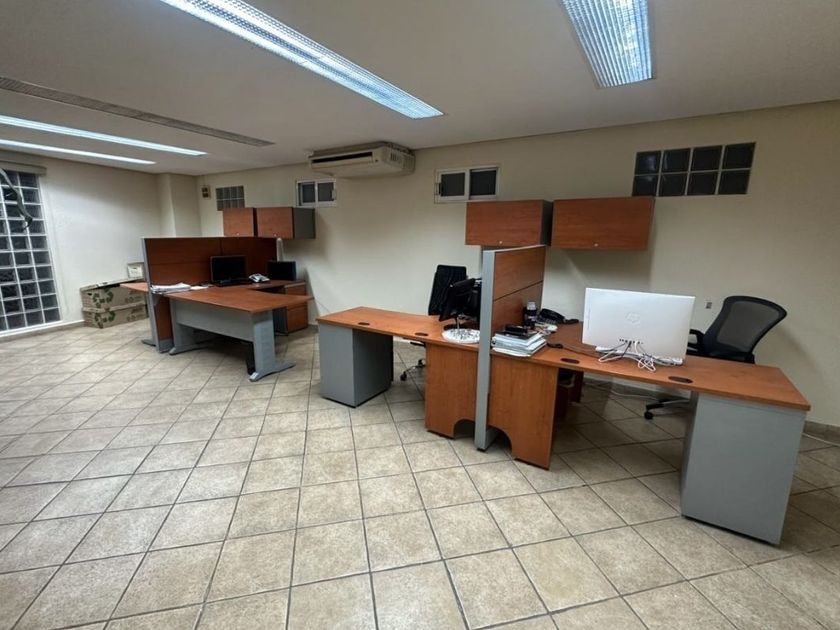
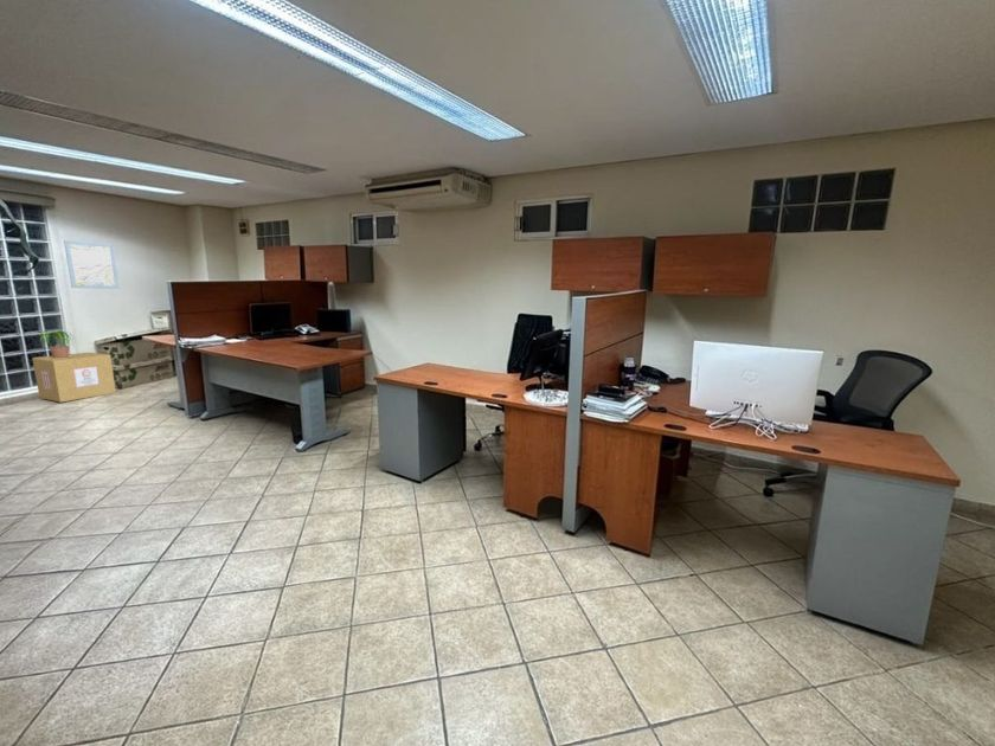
+ potted plant [36,329,75,358]
+ wall art [63,239,121,290]
+ cardboard box [32,352,117,404]
